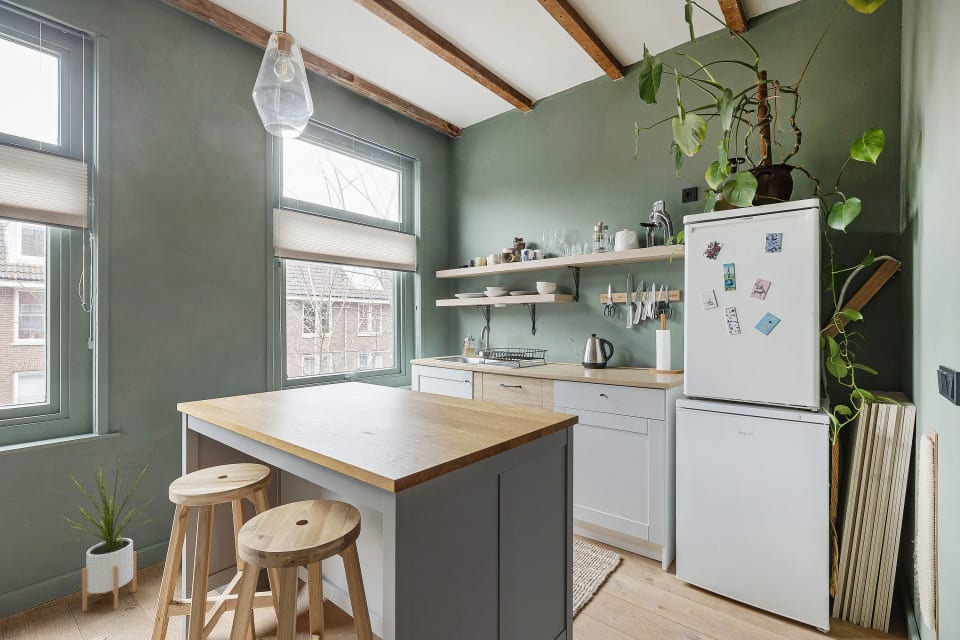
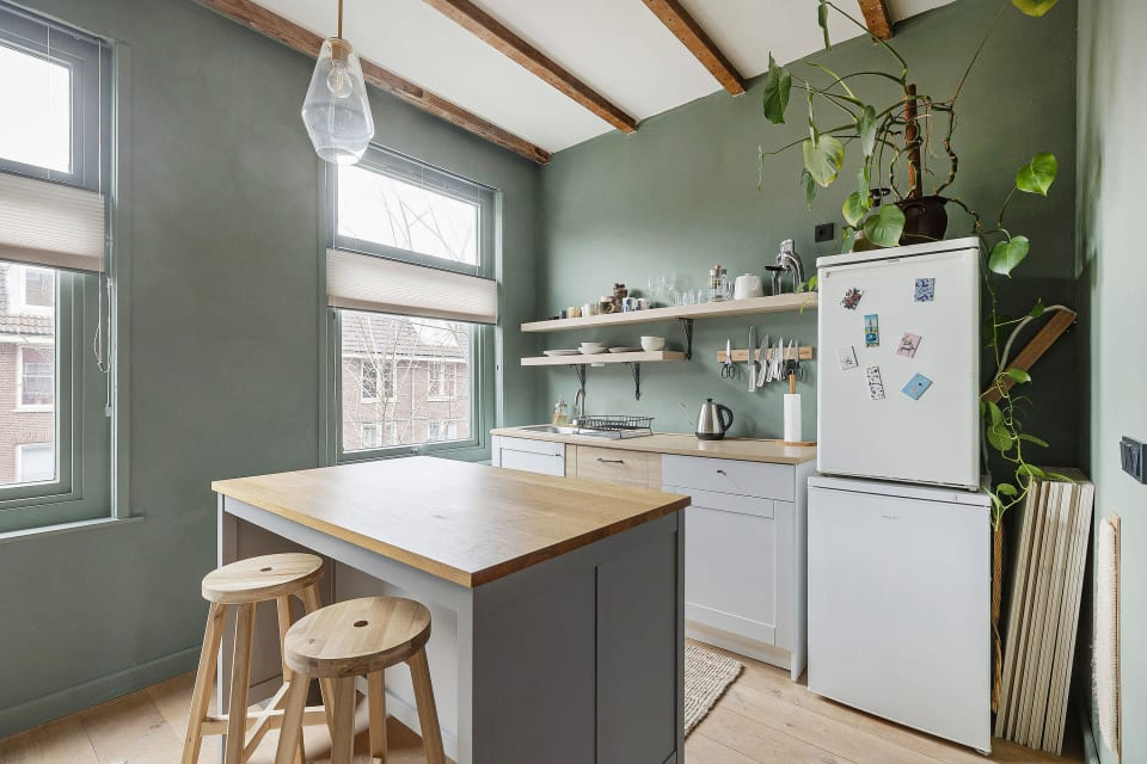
- house plant [59,454,158,613]
